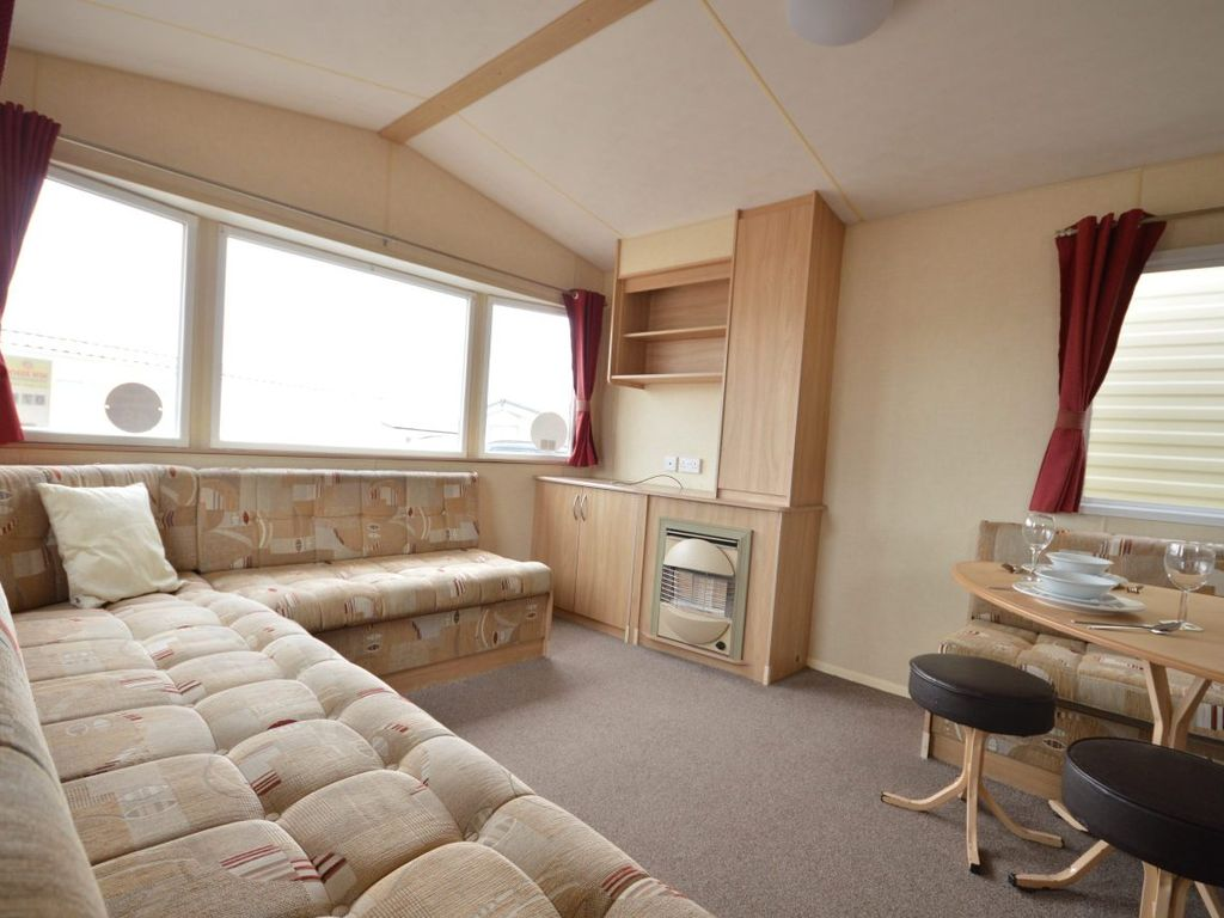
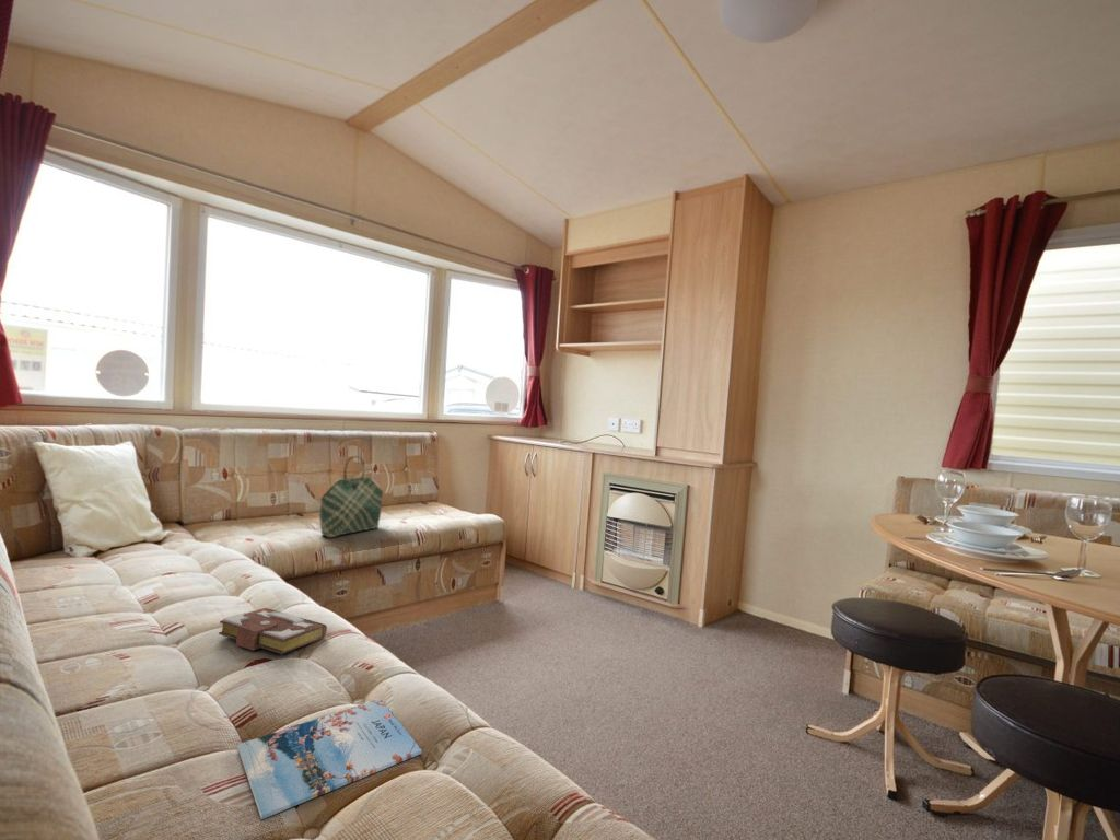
+ tote bag [318,455,384,539]
+ book [218,607,328,655]
+ magazine [237,698,423,820]
